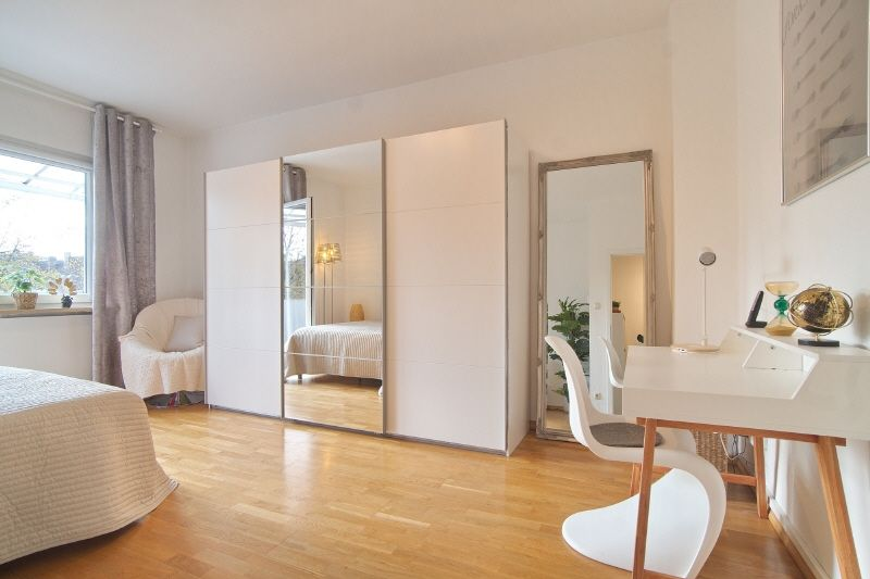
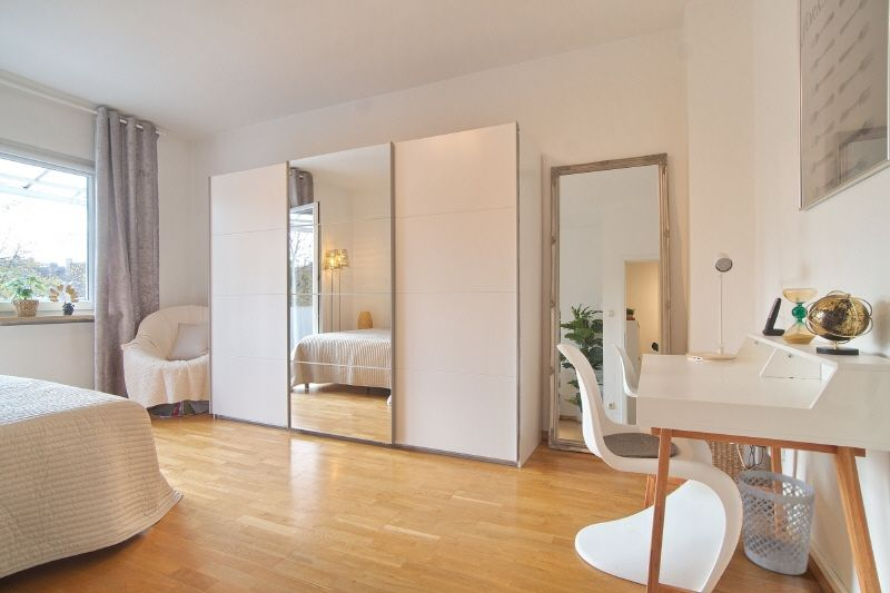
+ wastebasket [736,470,817,576]
